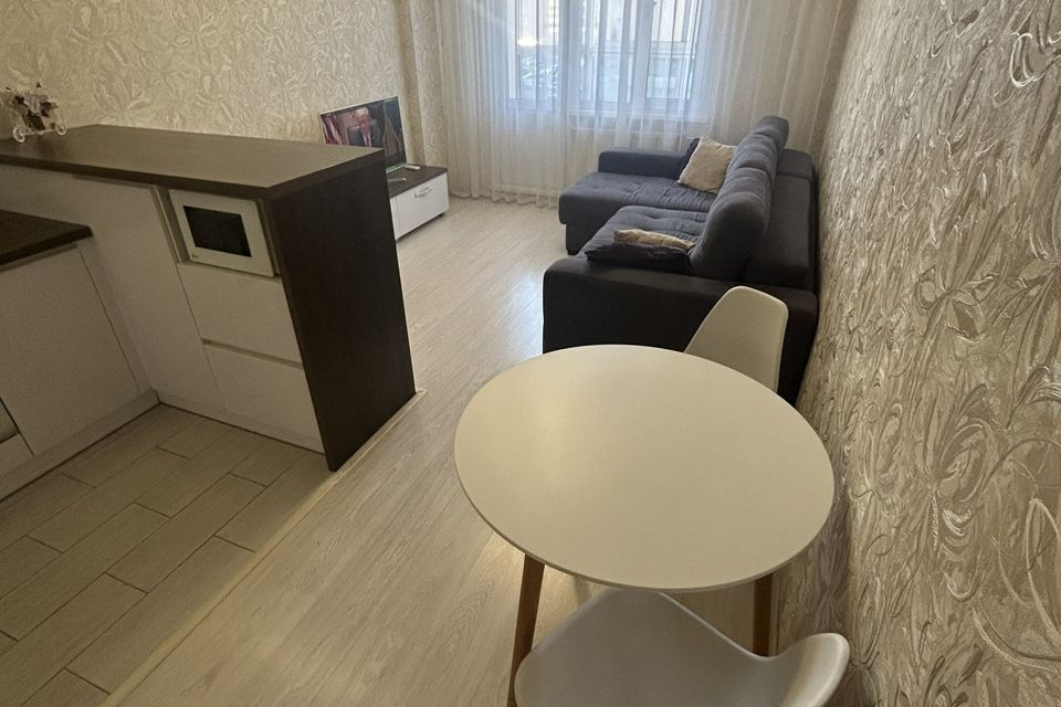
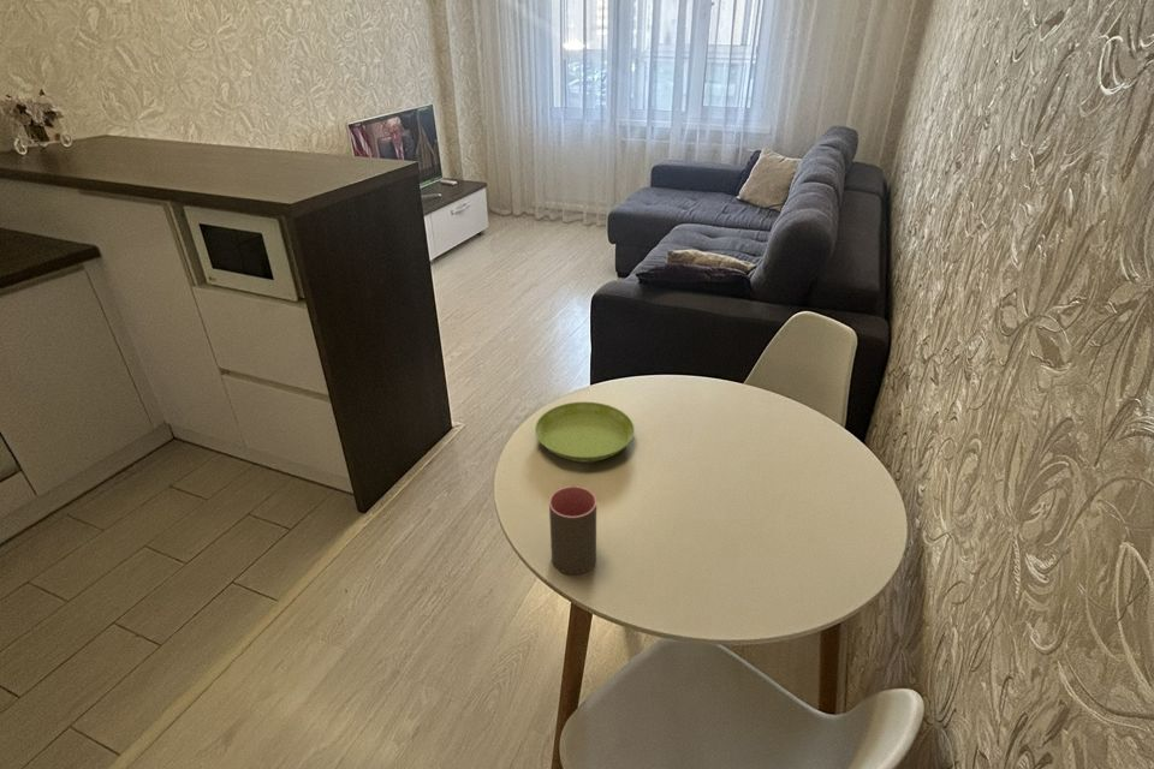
+ cup [548,485,597,576]
+ saucer [534,400,636,463]
